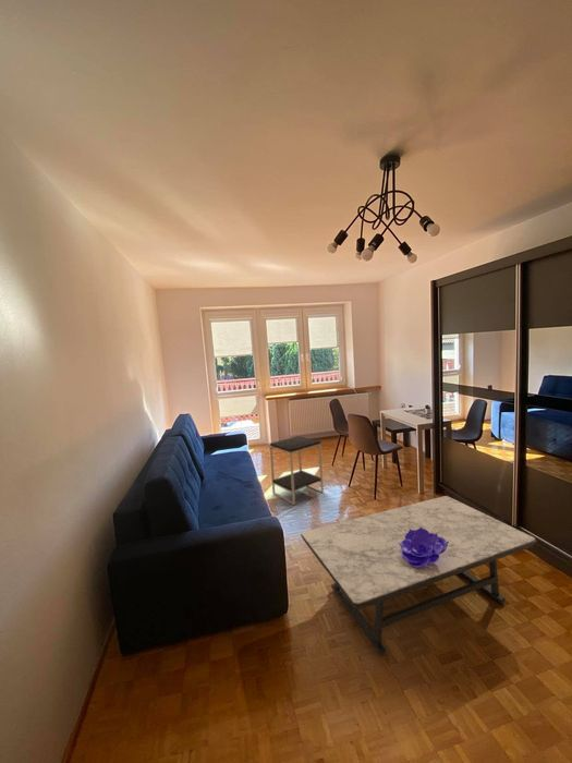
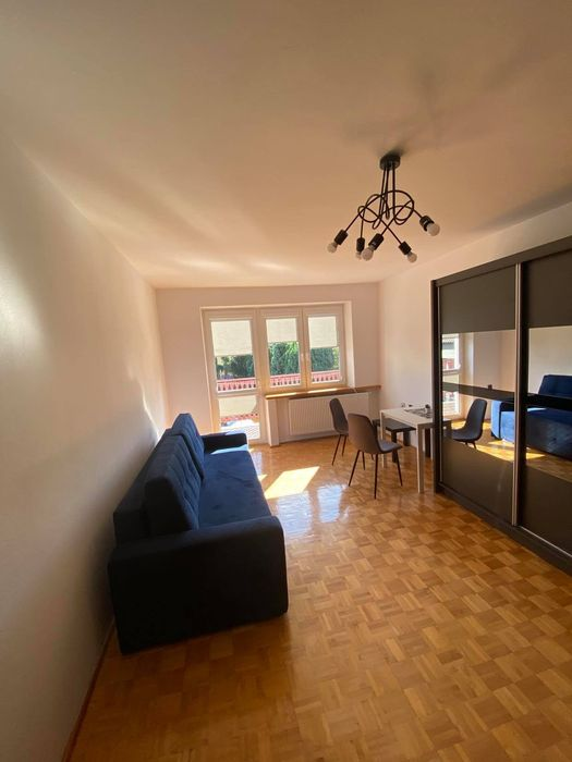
- coffee table [300,495,537,657]
- side table [268,435,325,506]
- decorative bowl [399,528,449,568]
